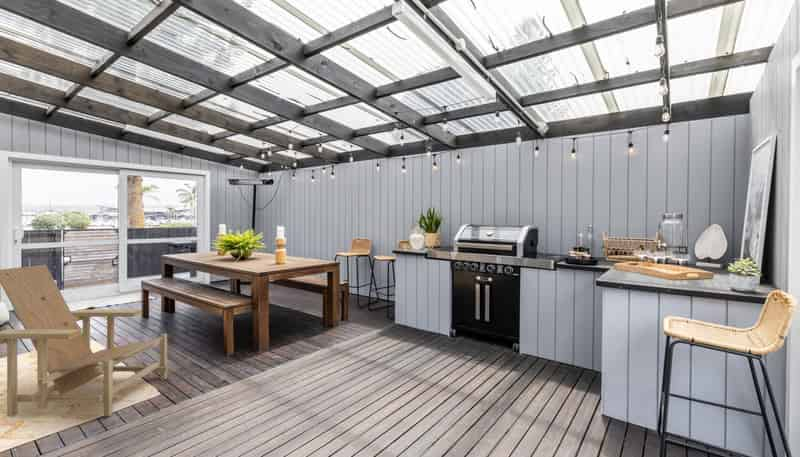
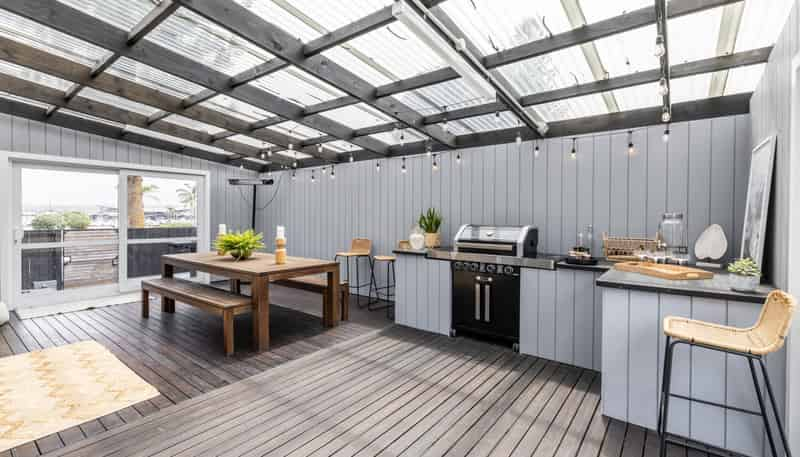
- lounge chair [0,264,170,417]
